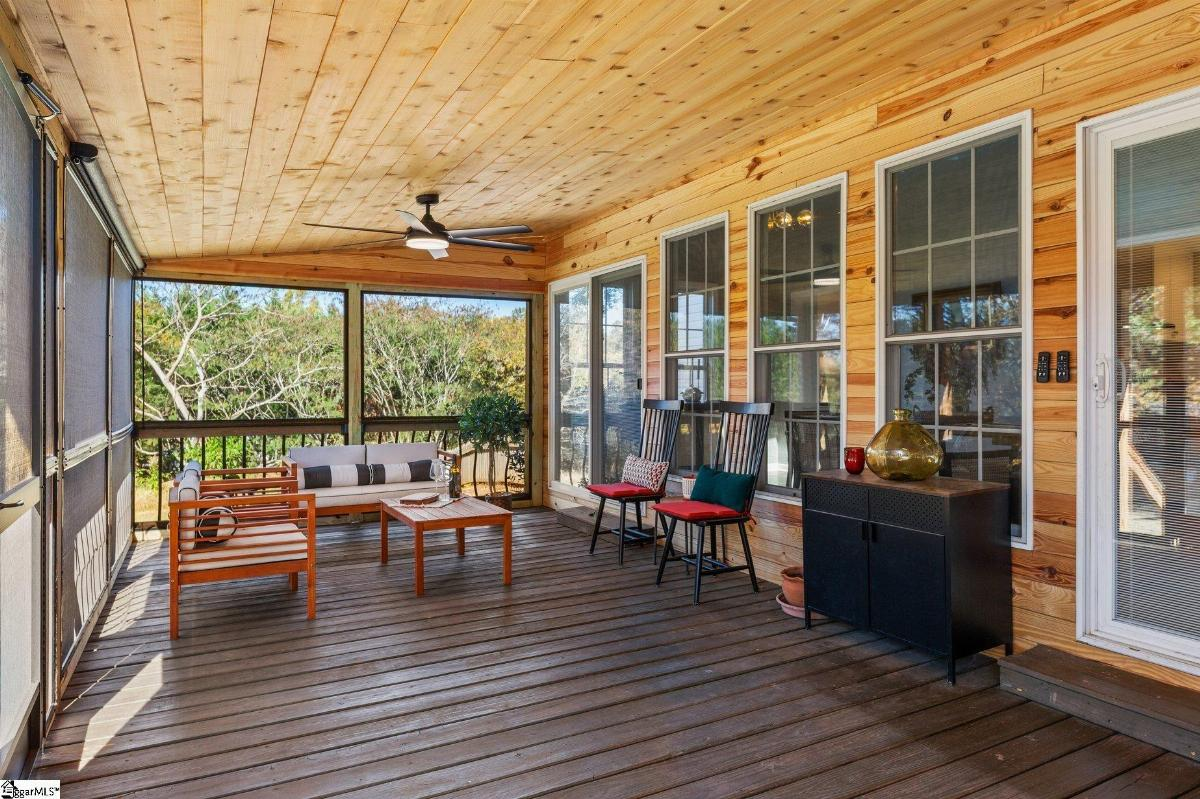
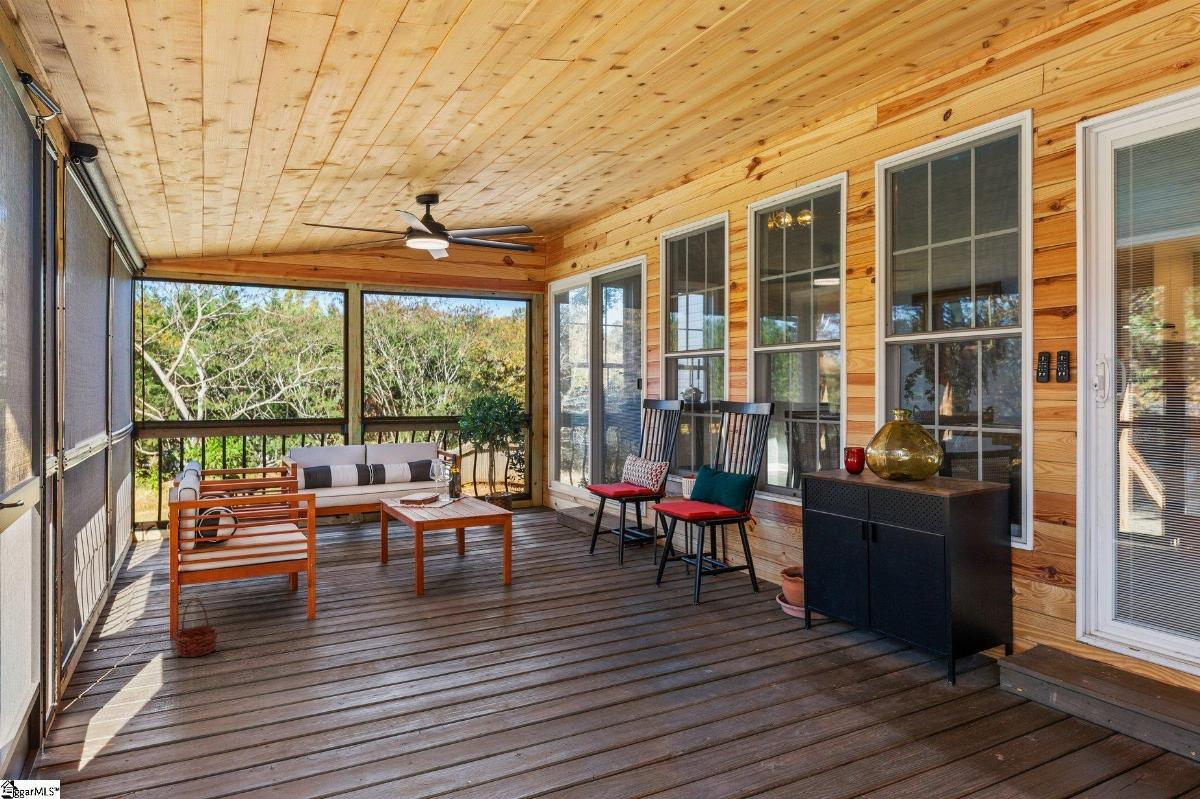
+ basket [172,598,220,658]
